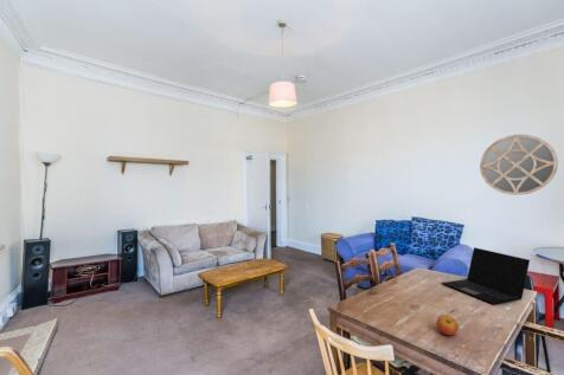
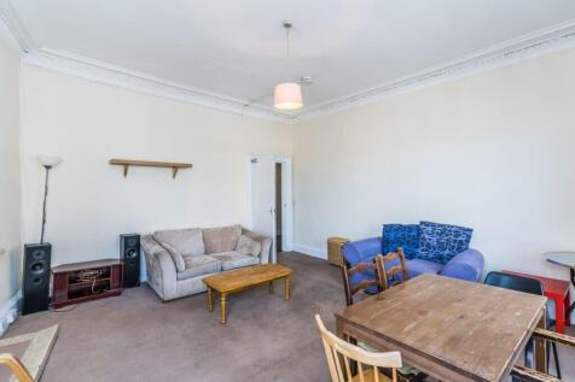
- laptop [441,246,531,305]
- apple [435,313,460,336]
- home mirror [479,134,559,196]
